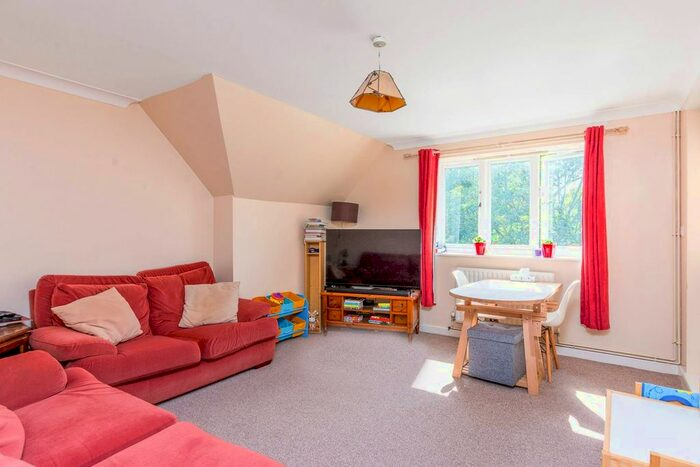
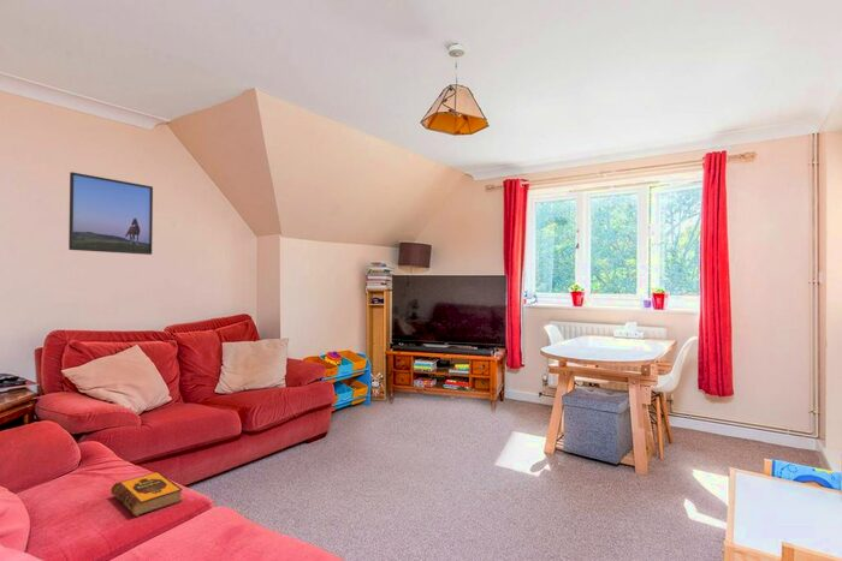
+ hardback book [109,471,184,518]
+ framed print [67,171,154,256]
